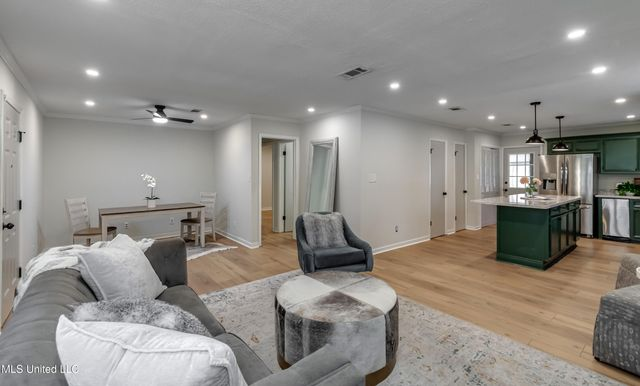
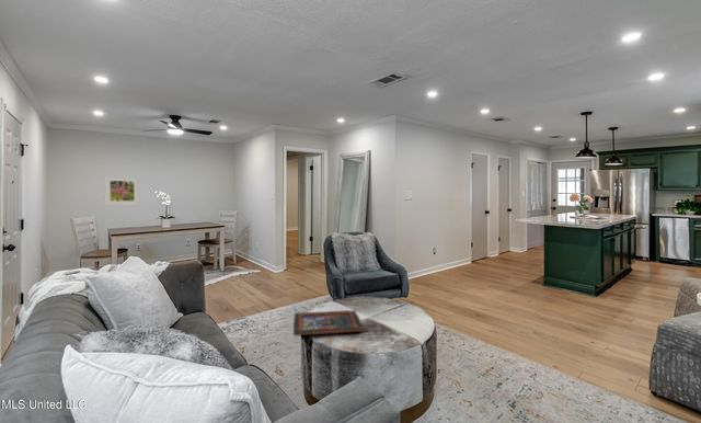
+ religious icon [292,309,365,336]
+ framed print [103,174,140,206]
